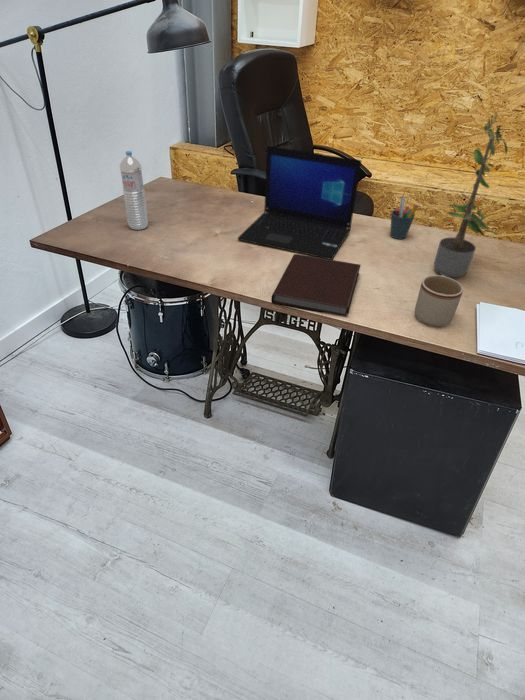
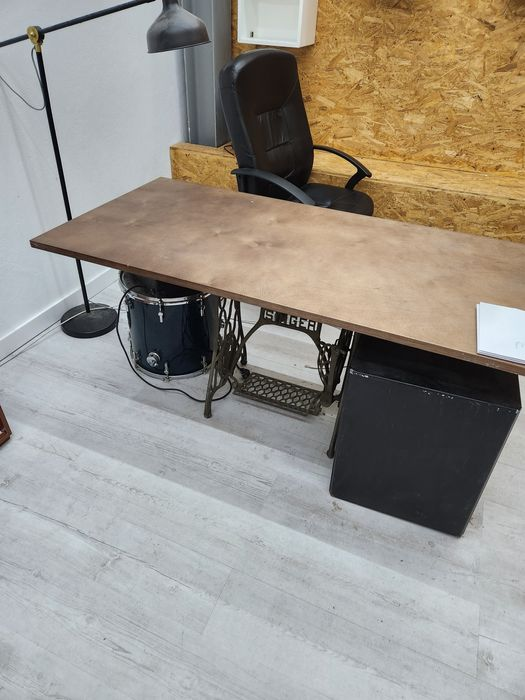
- laptop [237,145,362,260]
- water bottle [119,150,149,231]
- mug [414,274,464,328]
- pen holder [389,196,419,240]
- potted plant [433,112,508,278]
- notebook [270,253,362,317]
